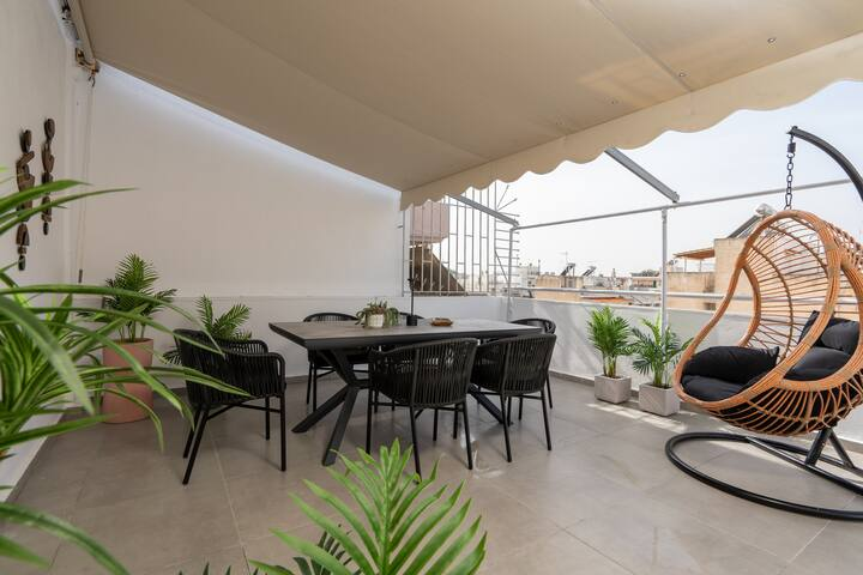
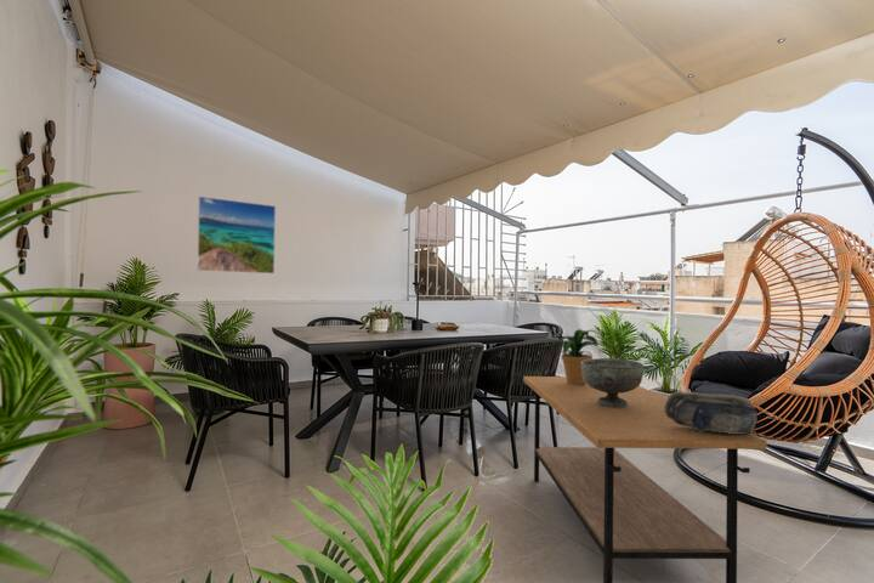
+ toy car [664,391,759,434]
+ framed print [197,196,277,274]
+ potted plant [545,328,606,385]
+ coffee table [522,375,768,583]
+ decorative bowl [581,357,645,407]
